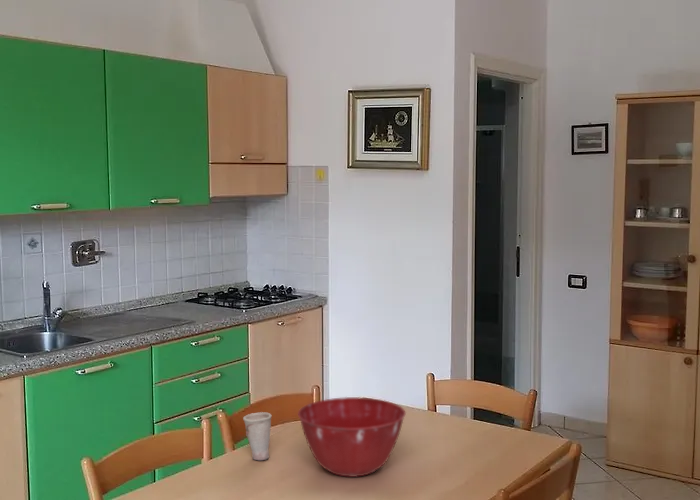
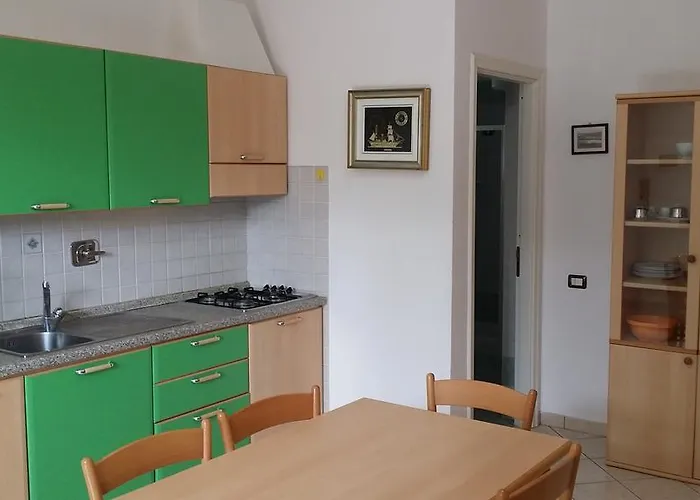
- mixing bowl [297,396,407,478]
- cup [242,411,272,461]
